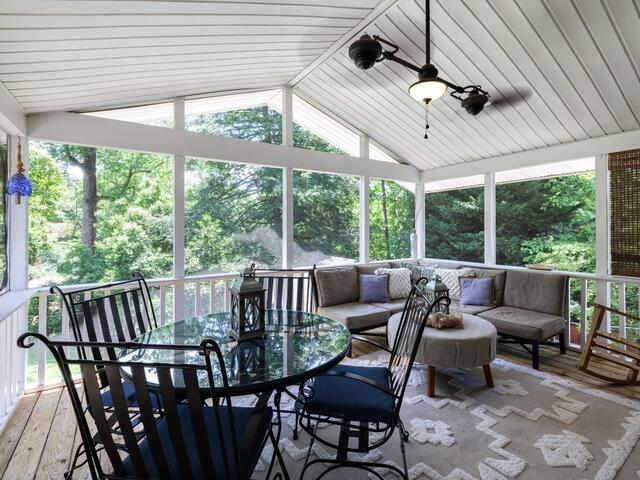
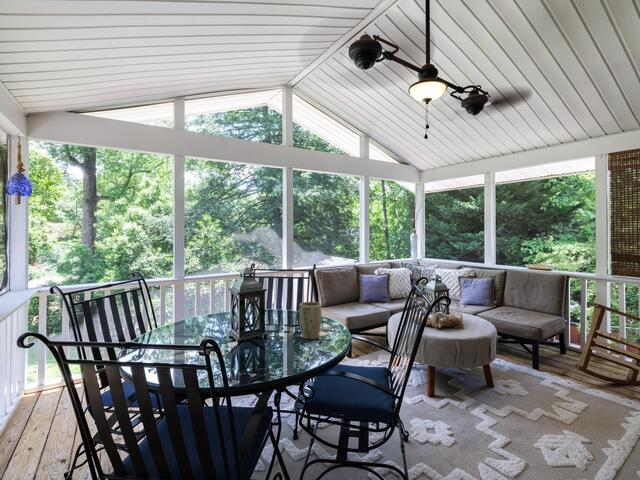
+ plant pot [298,301,323,340]
